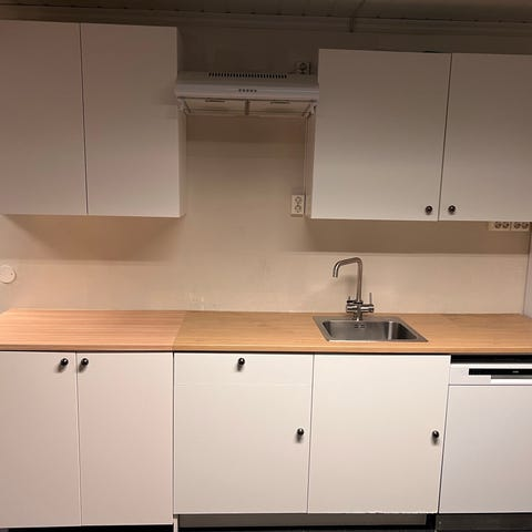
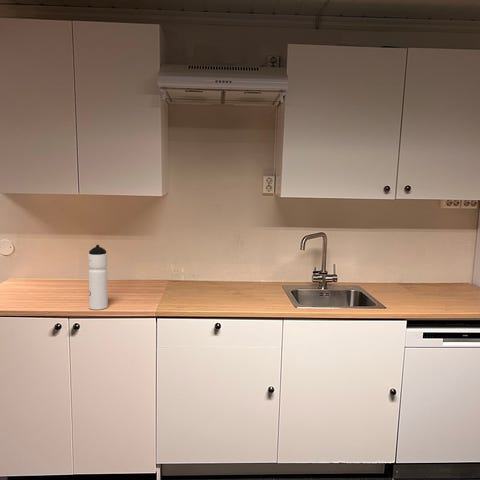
+ water bottle [87,244,109,311]
